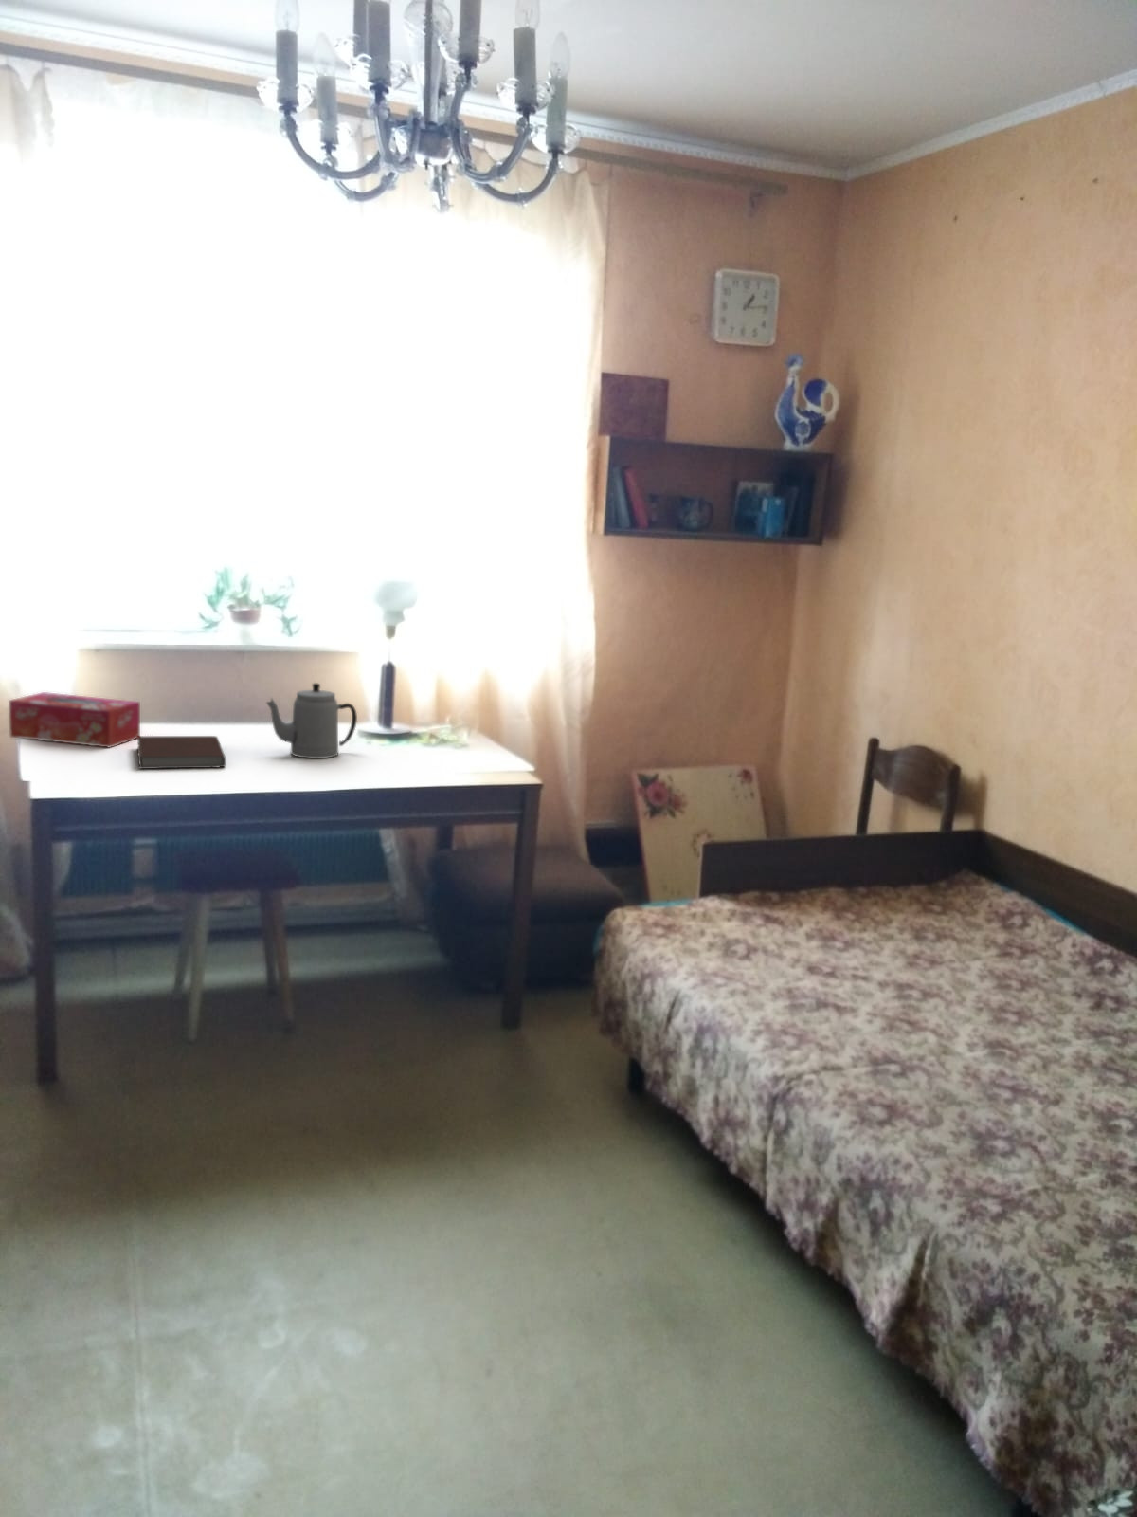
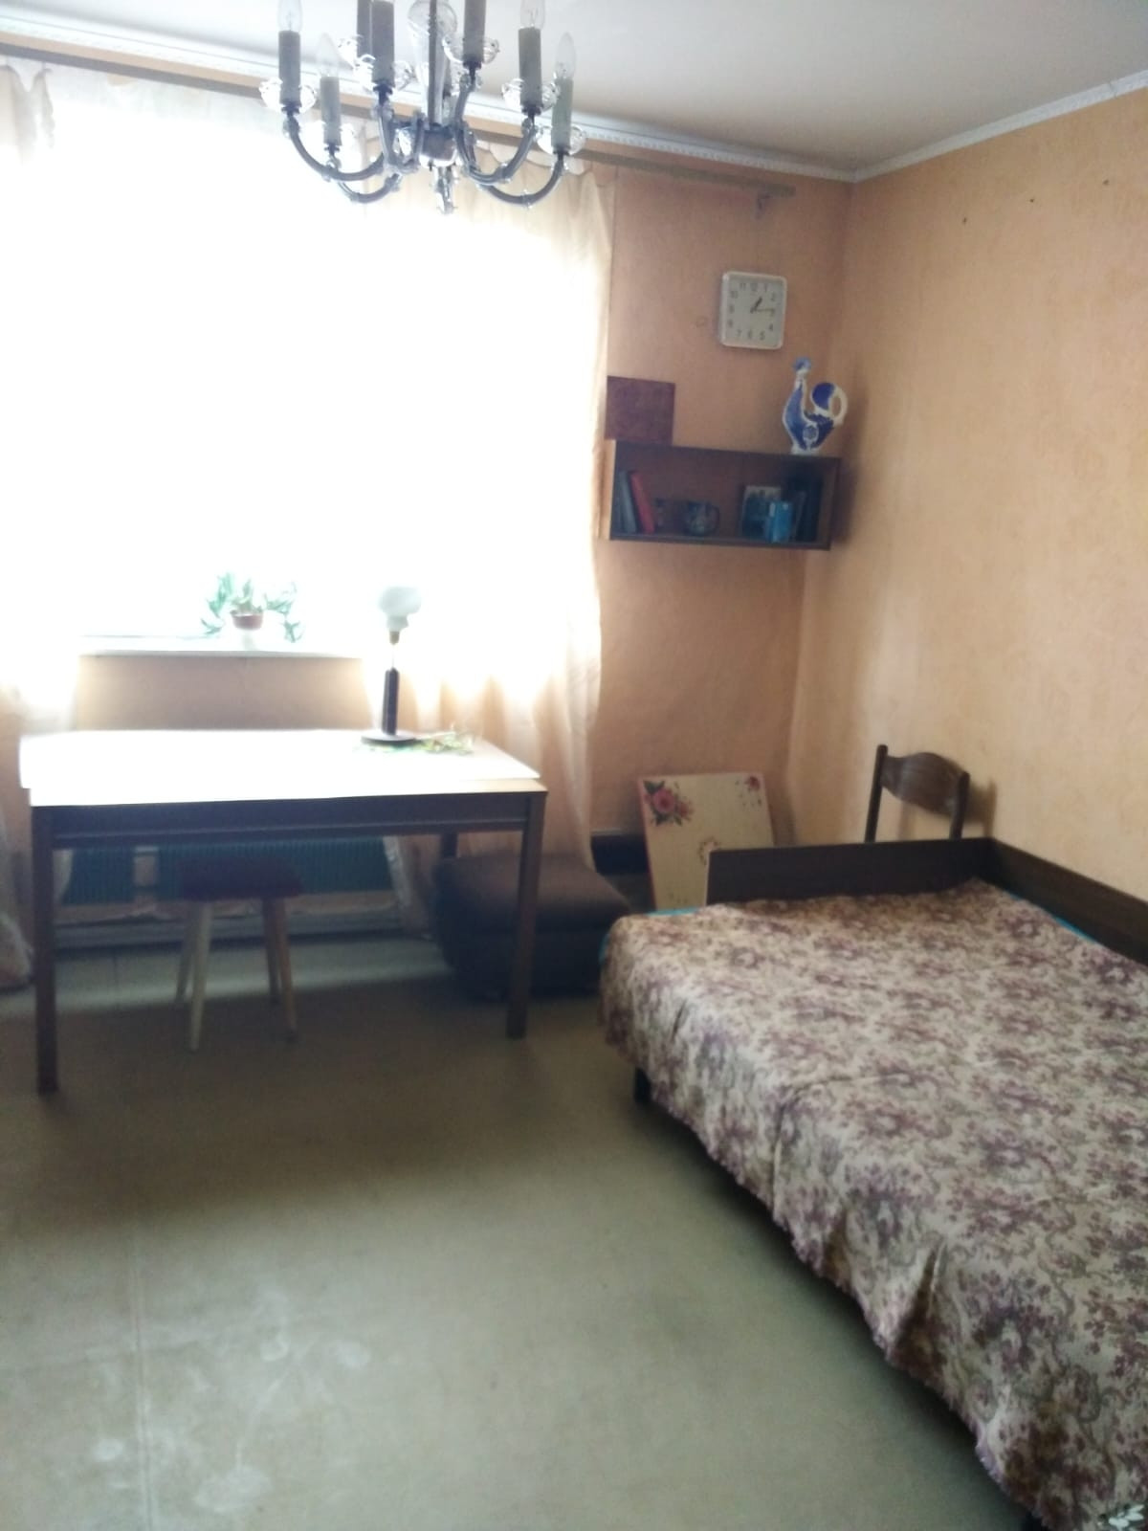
- teapot [265,682,358,760]
- tissue box [7,692,141,749]
- notebook [136,735,227,770]
